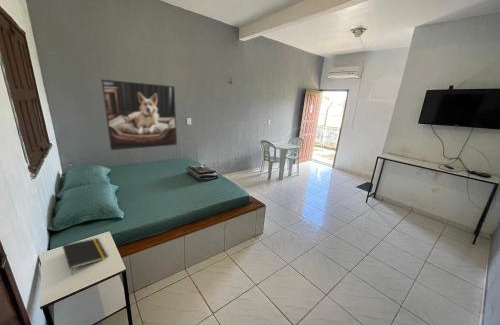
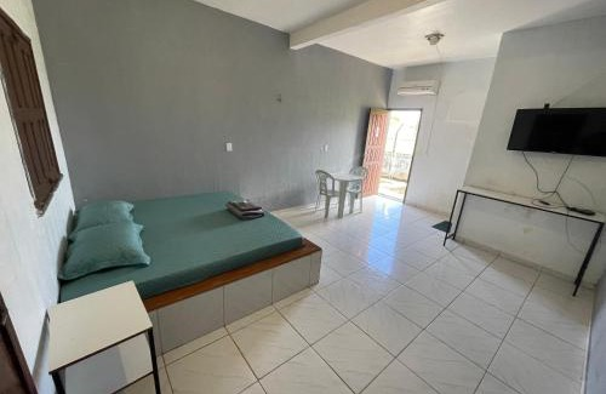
- notepad [62,237,108,276]
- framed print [100,79,178,151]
